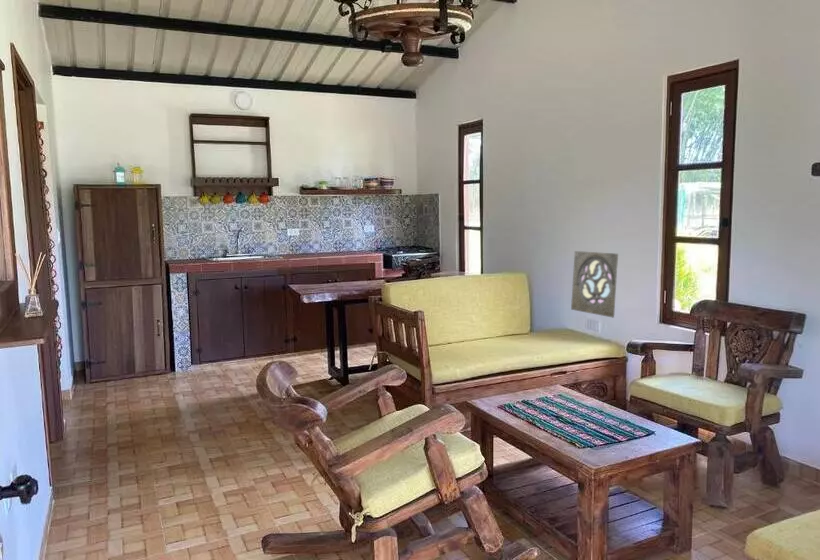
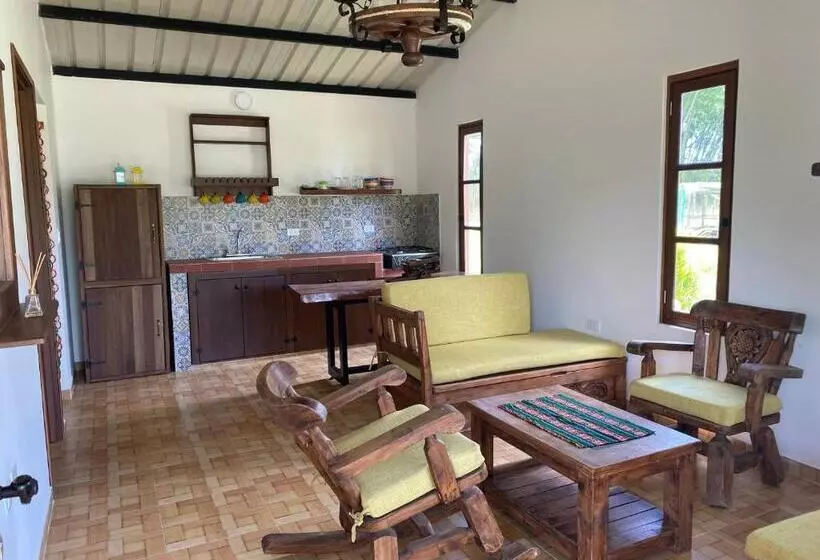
- wall ornament [570,250,619,319]
